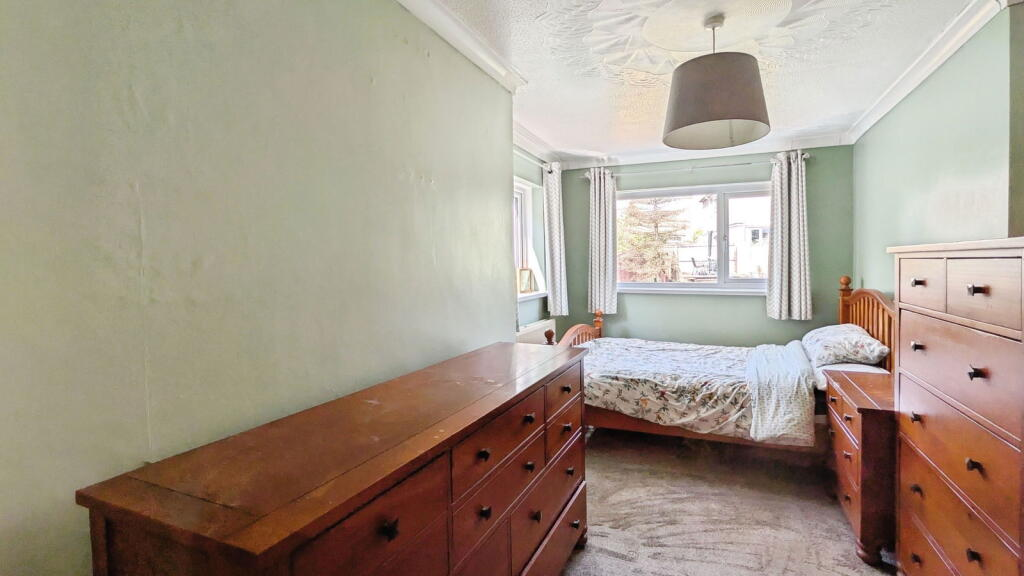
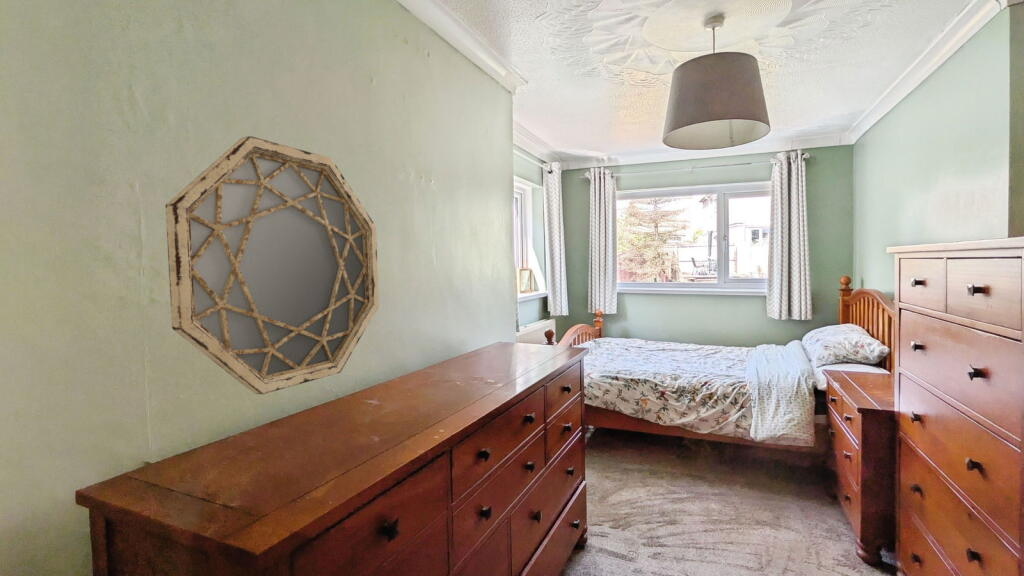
+ home mirror [164,135,380,395]
